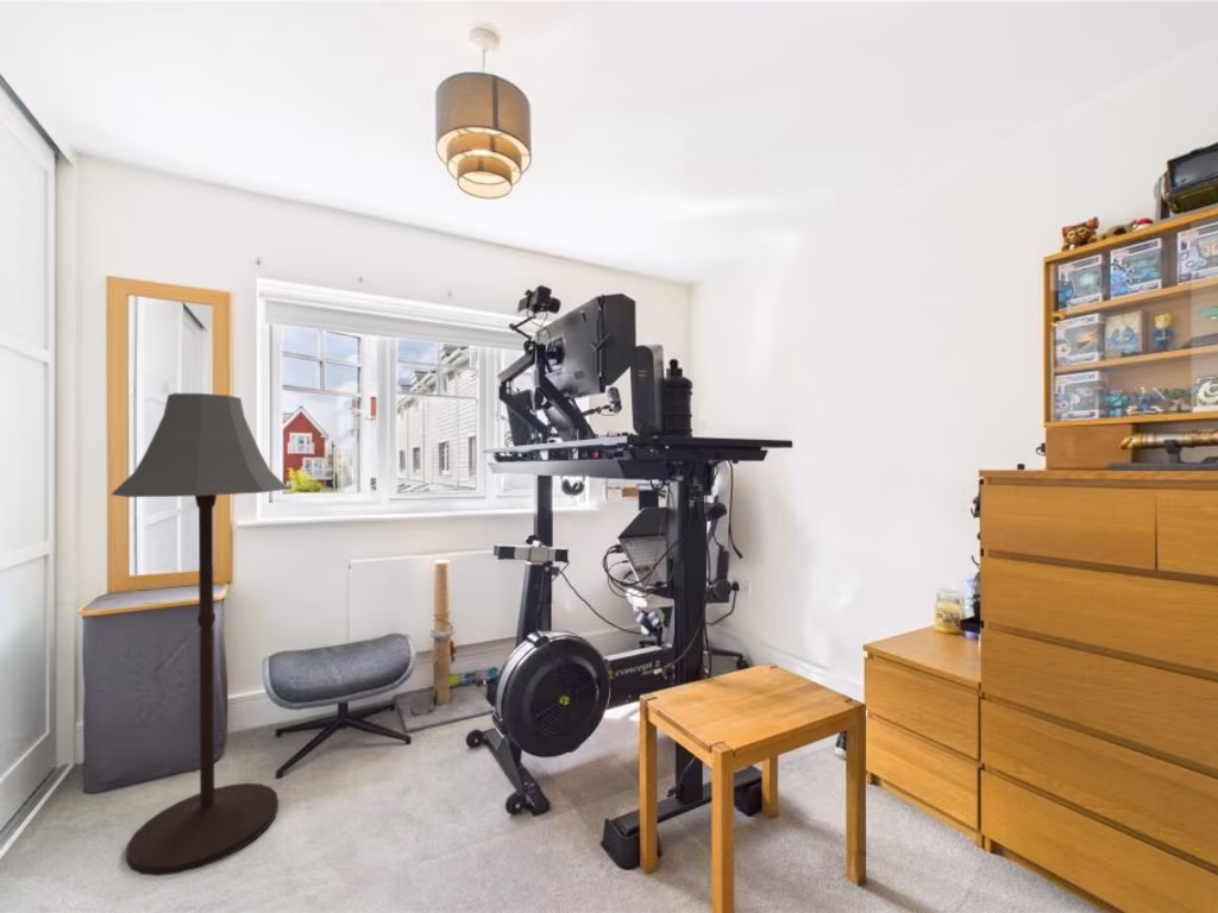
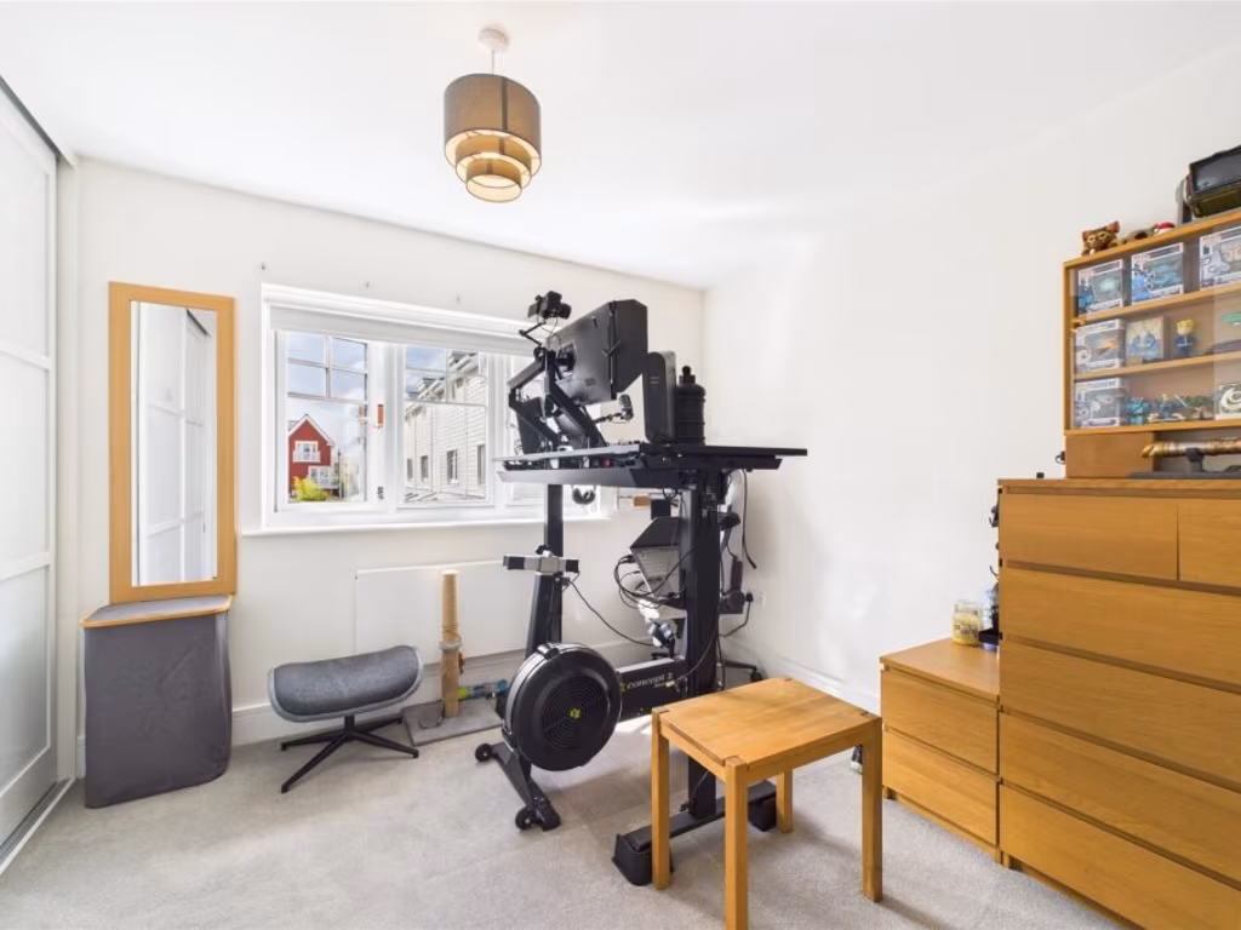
- floor lamp [109,392,289,877]
